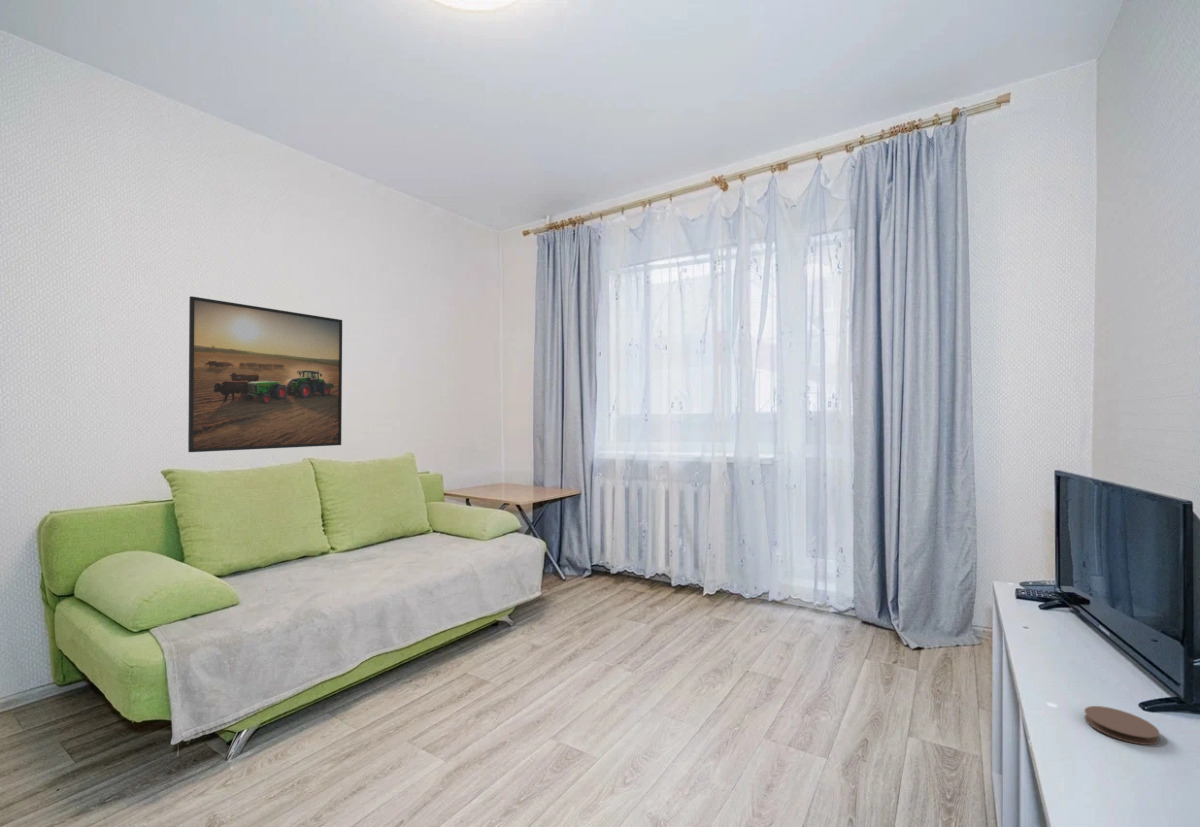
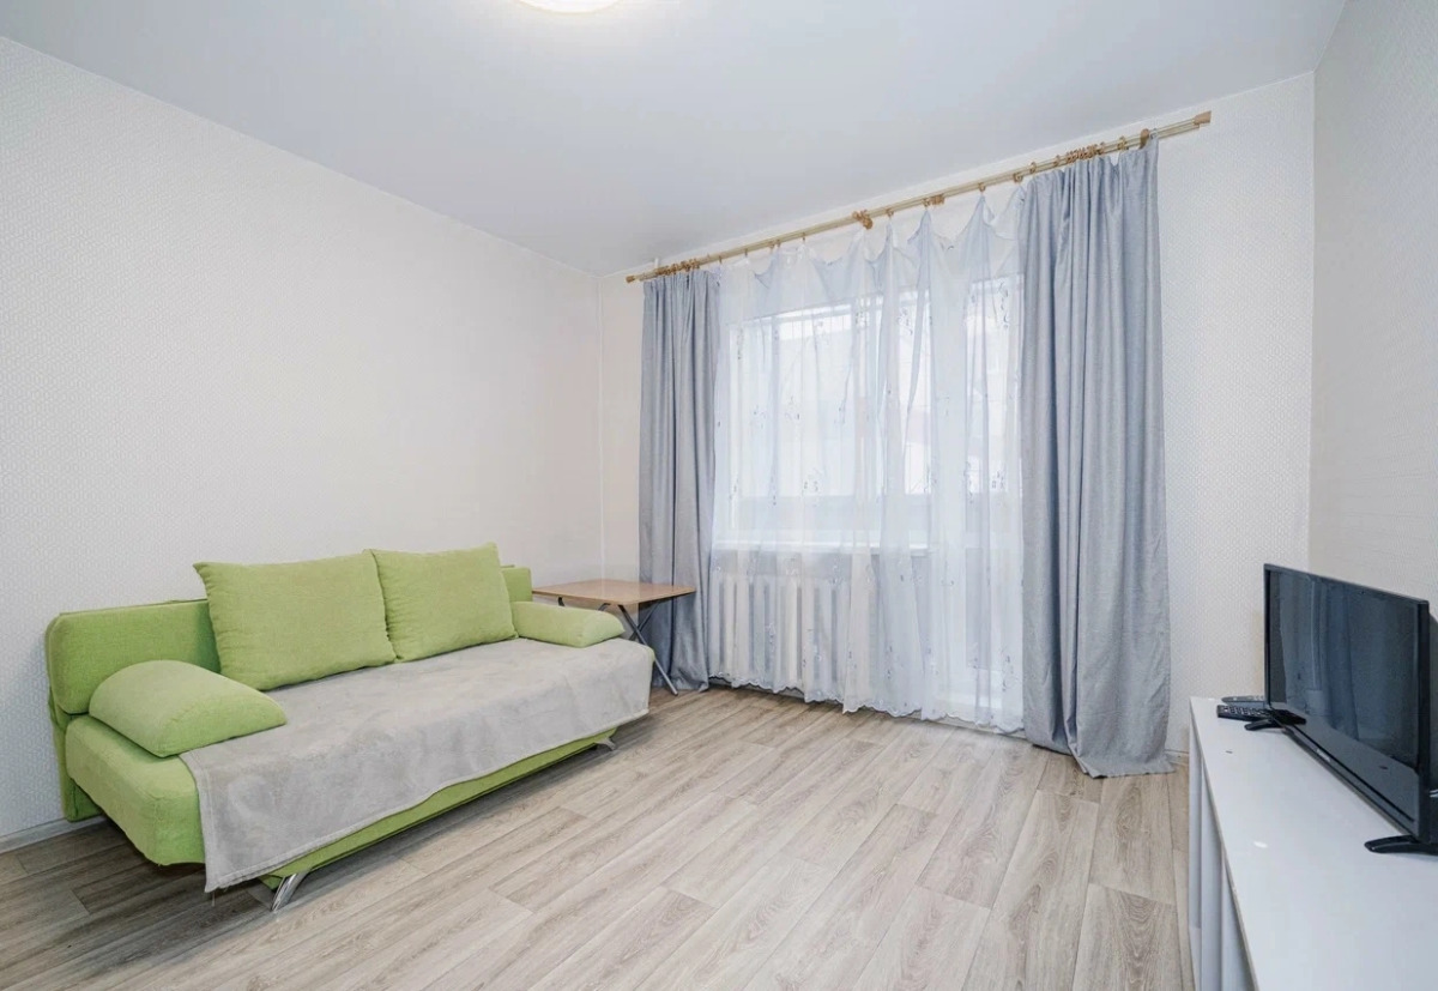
- coaster [1083,705,1160,746]
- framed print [187,295,343,453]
